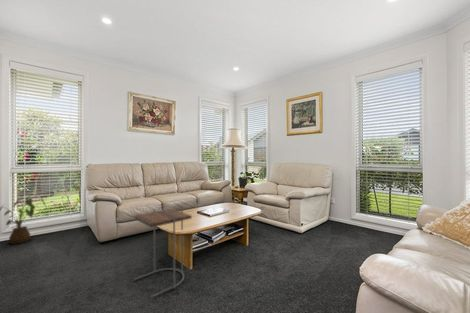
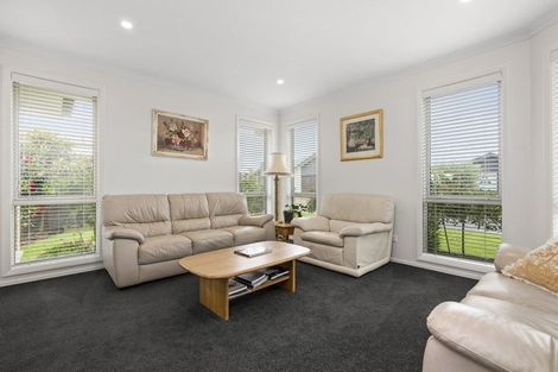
- house plant [0,196,47,245]
- side table [133,208,193,299]
